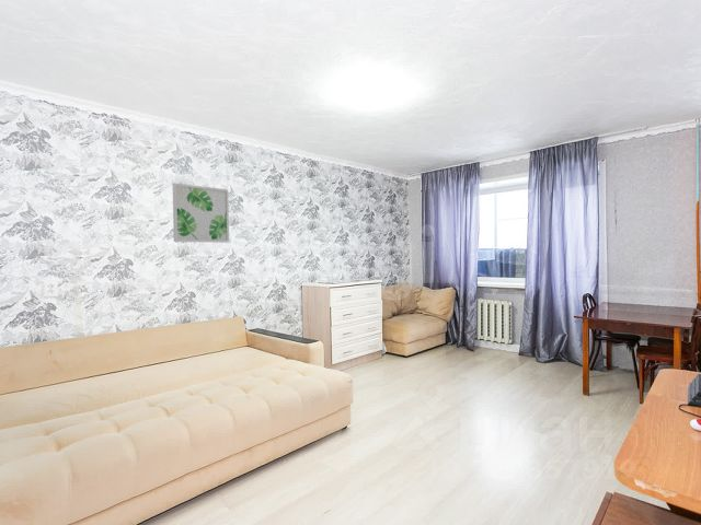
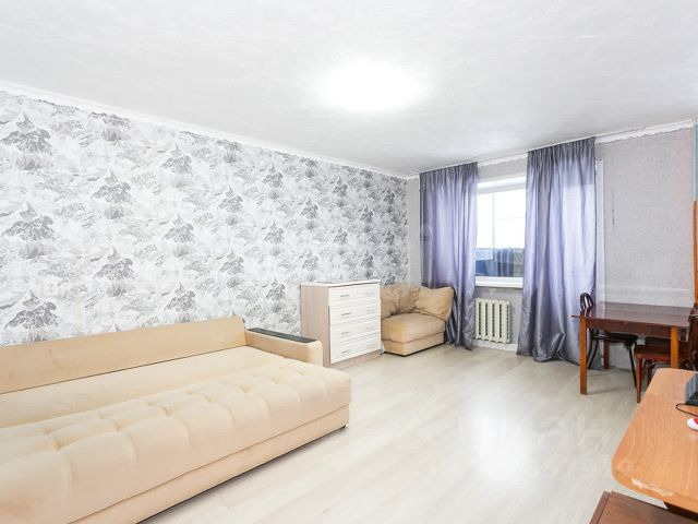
- wall art [172,183,230,244]
